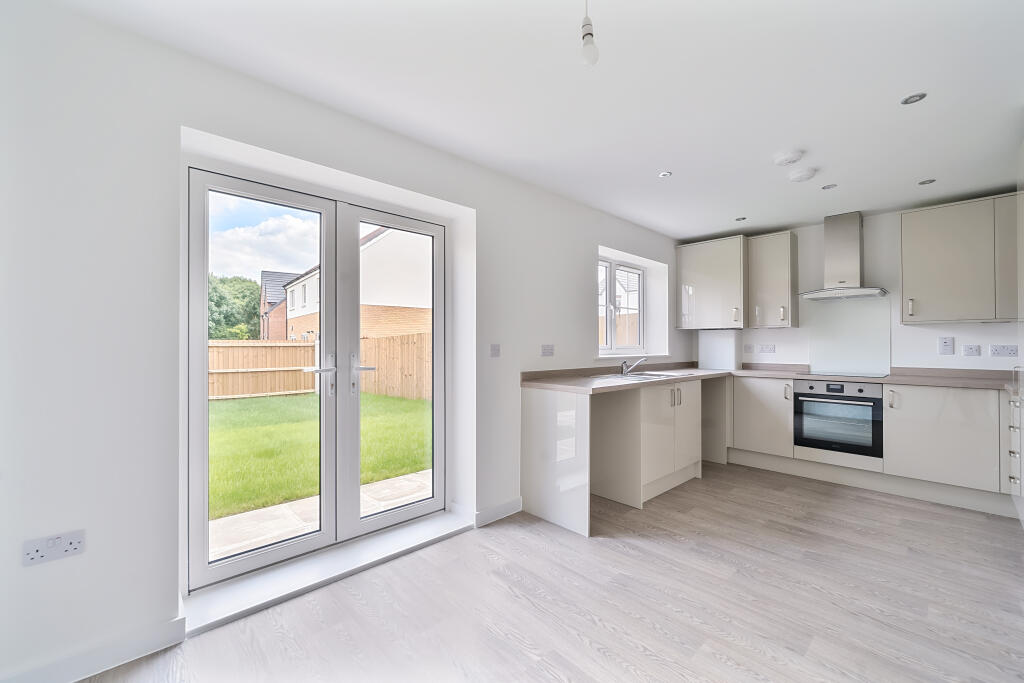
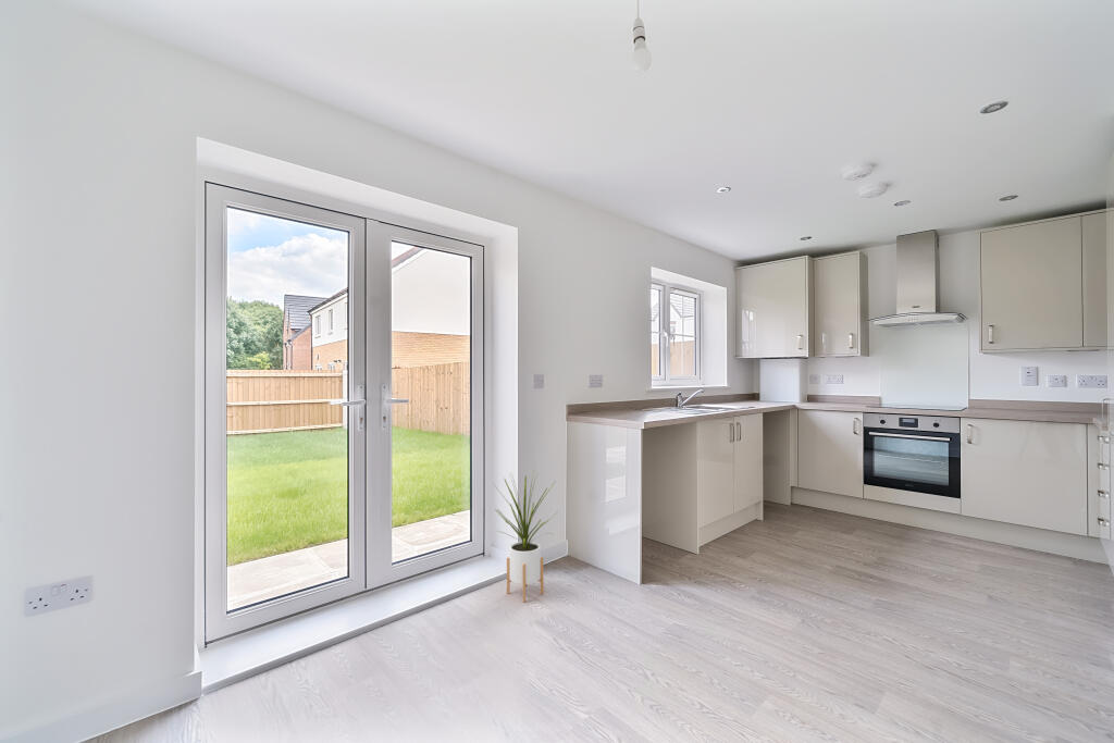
+ house plant [492,468,559,603]
